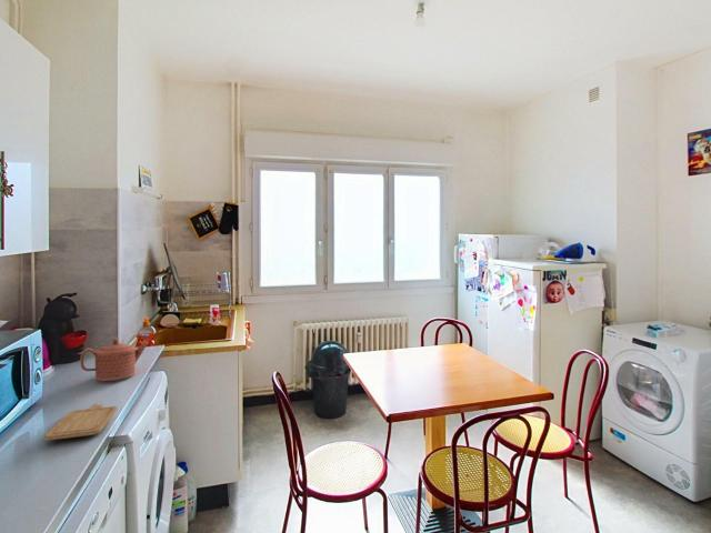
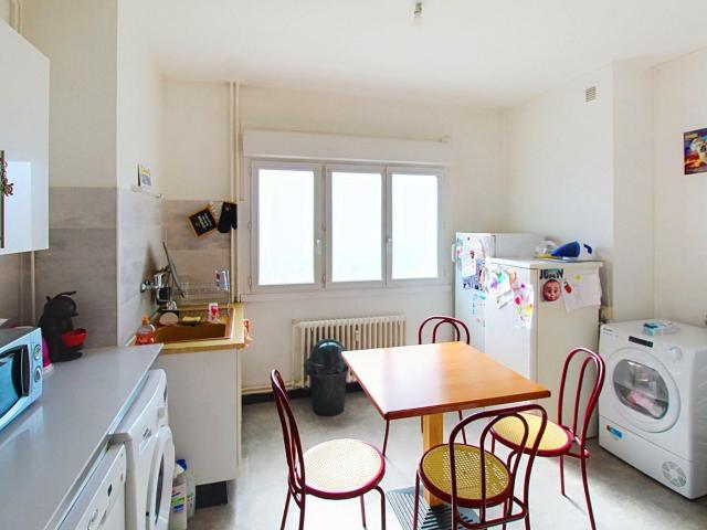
- chopping board [43,403,118,441]
- teapot [79,336,150,382]
